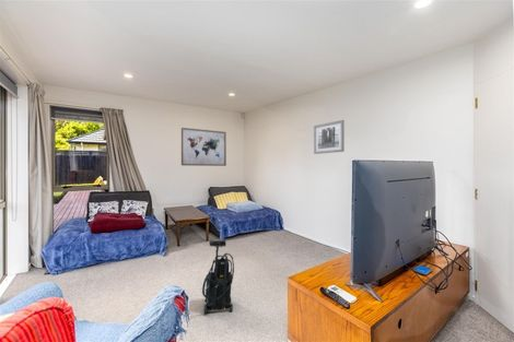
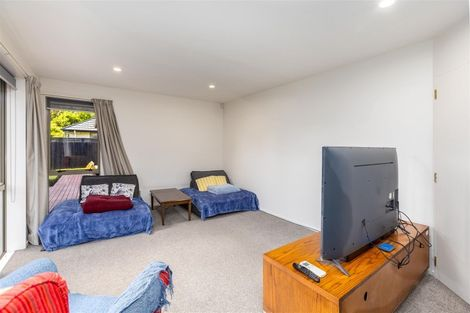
- wall art [180,127,227,167]
- vacuum cleaner [201,239,235,316]
- wall art [313,119,346,155]
